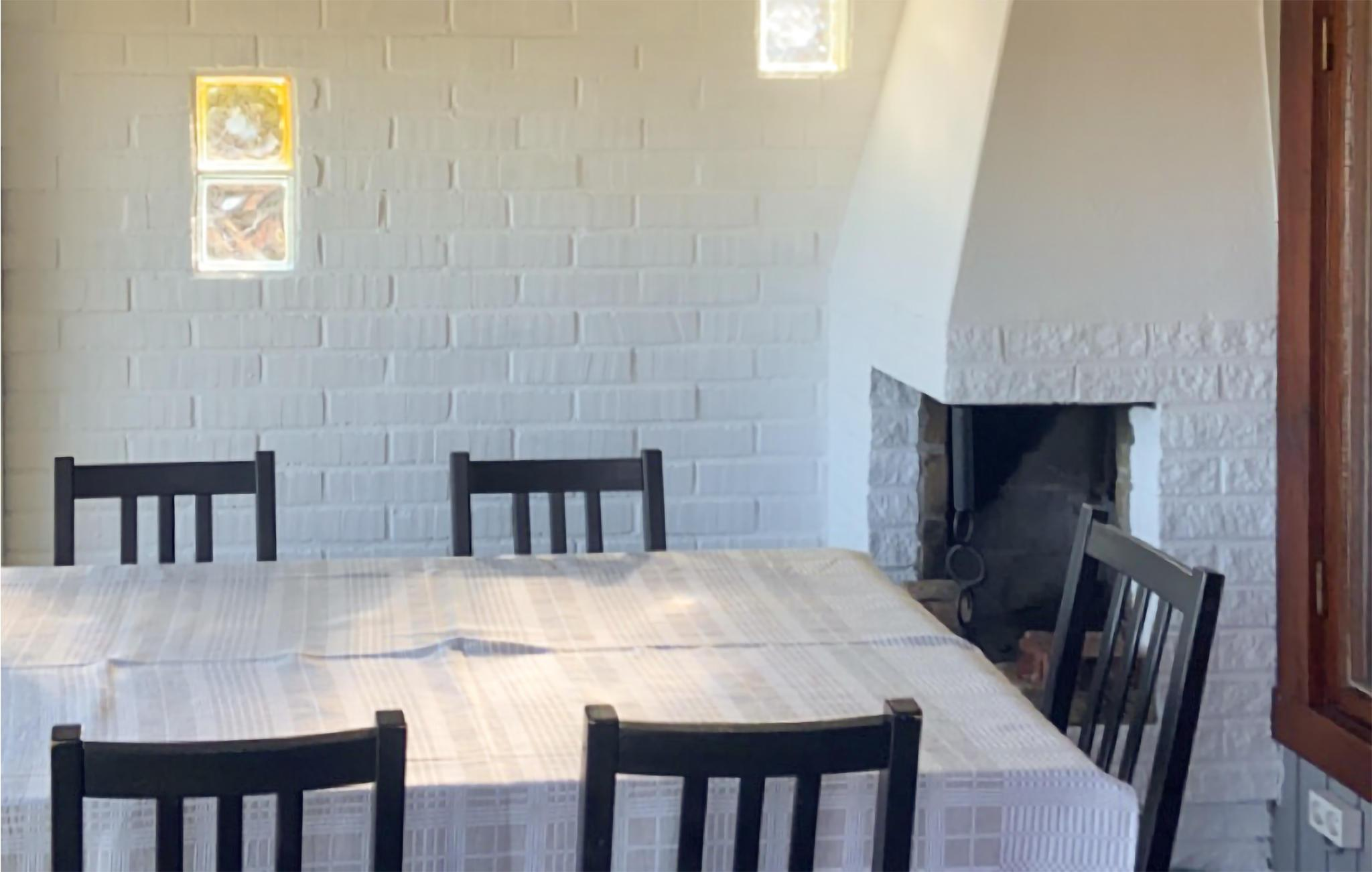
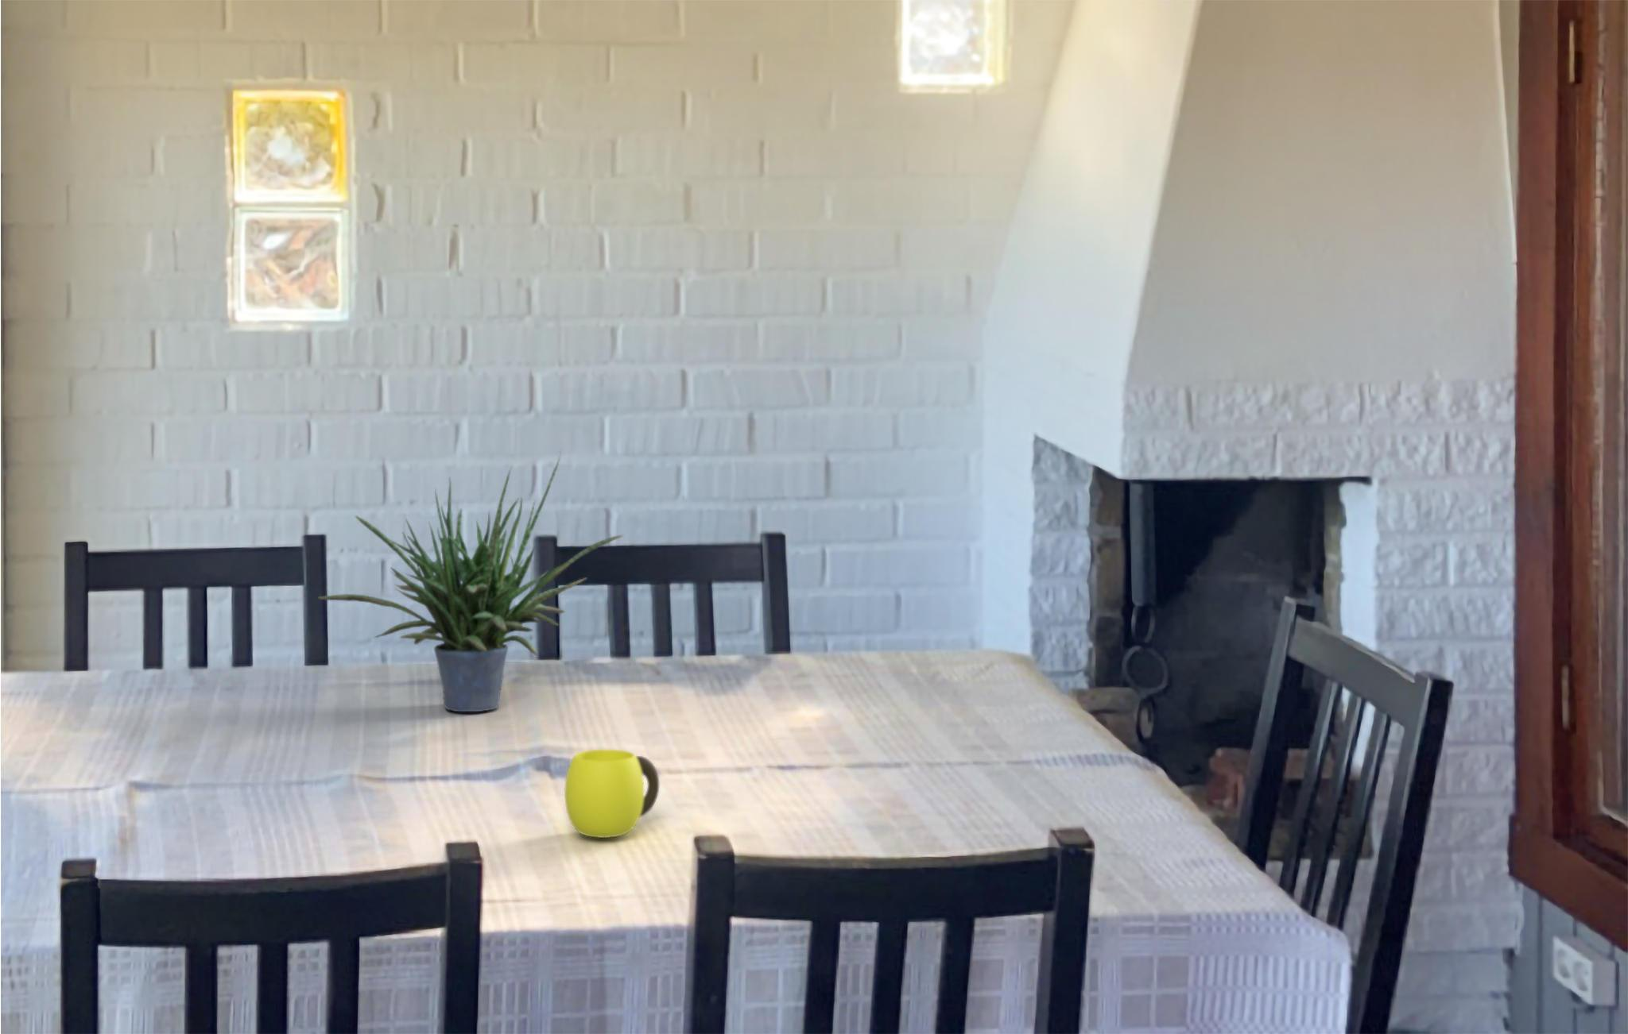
+ potted plant [317,447,624,713]
+ cup [564,749,660,838]
